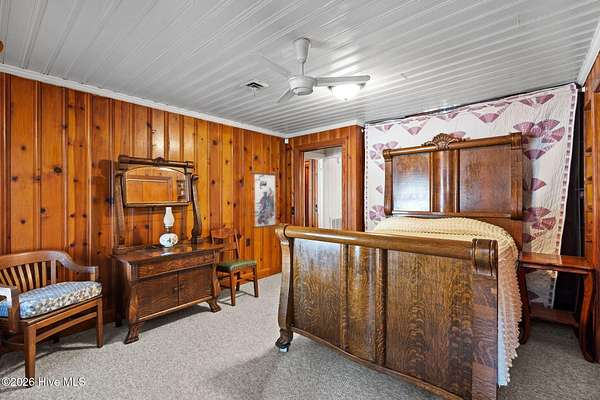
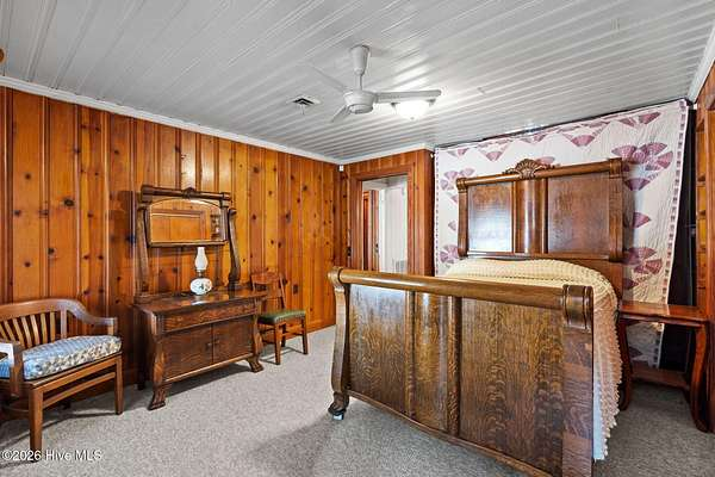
- wall scroll [251,172,279,229]
